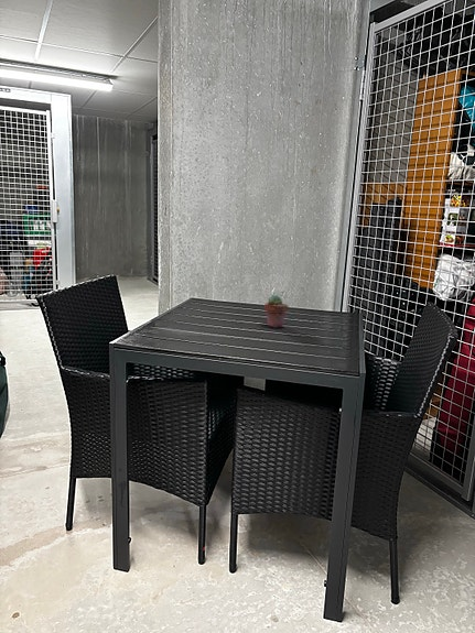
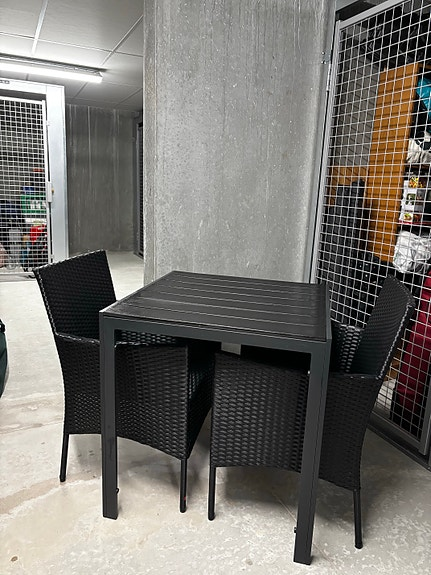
- potted succulent [263,294,289,329]
